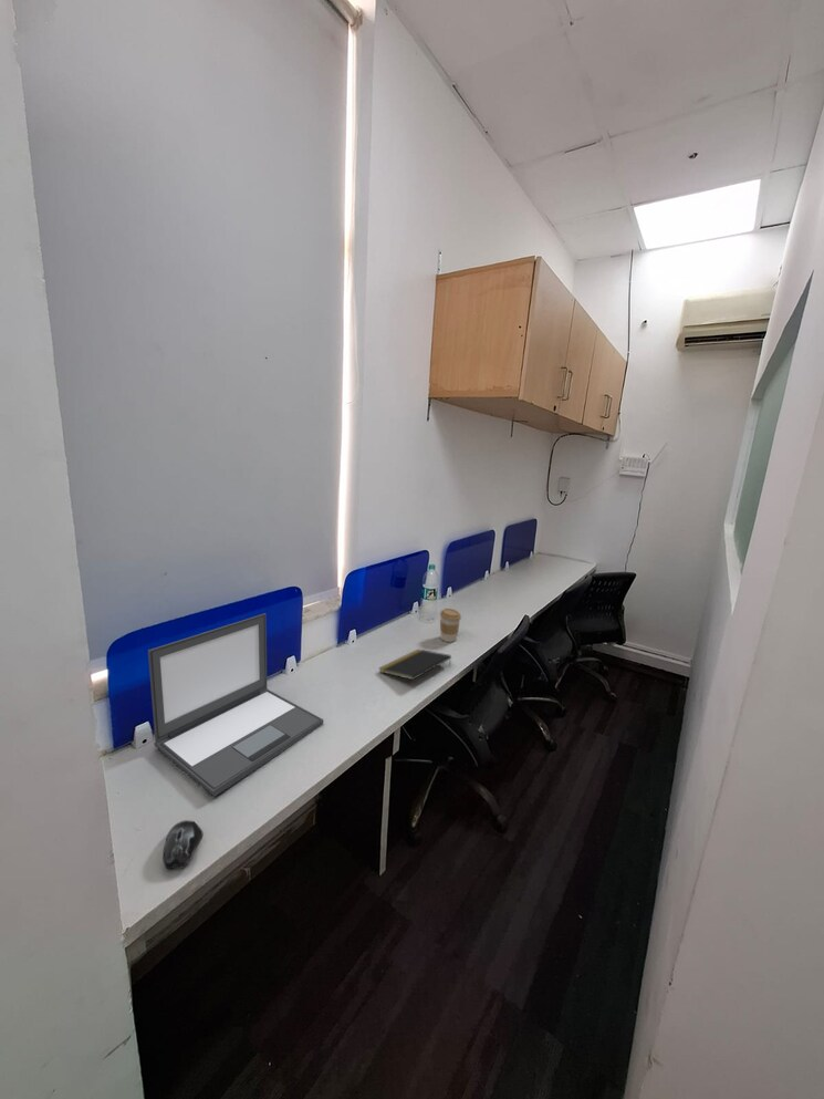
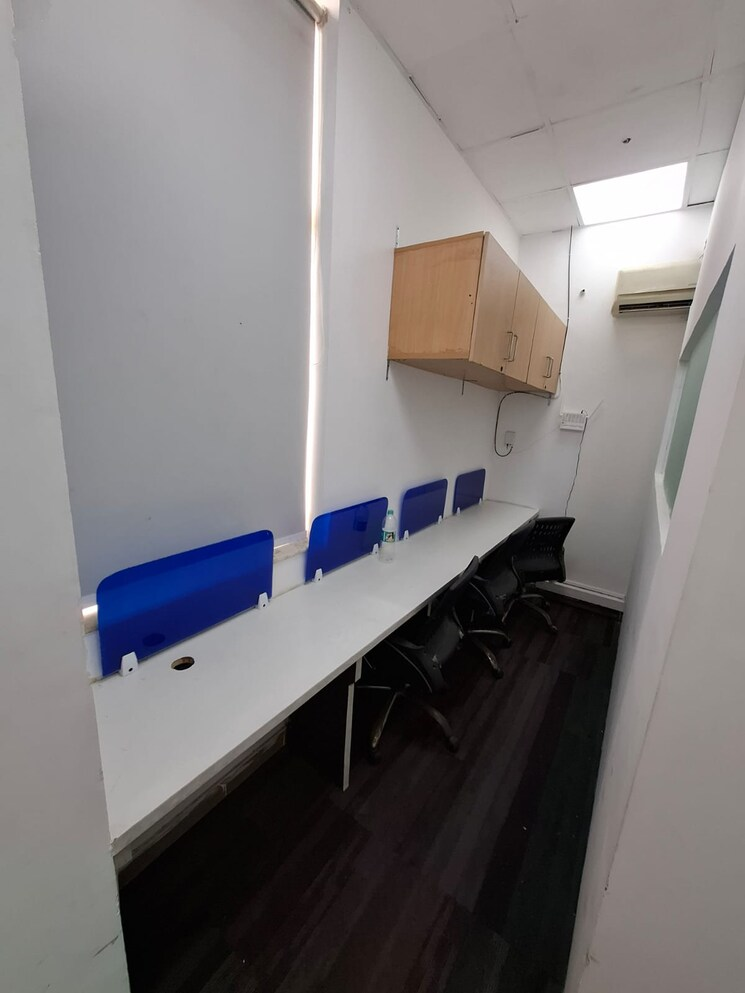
- coffee cup [439,608,462,643]
- notepad [378,649,452,681]
- laptop [147,612,324,798]
- computer mouse [163,819,204,870]
